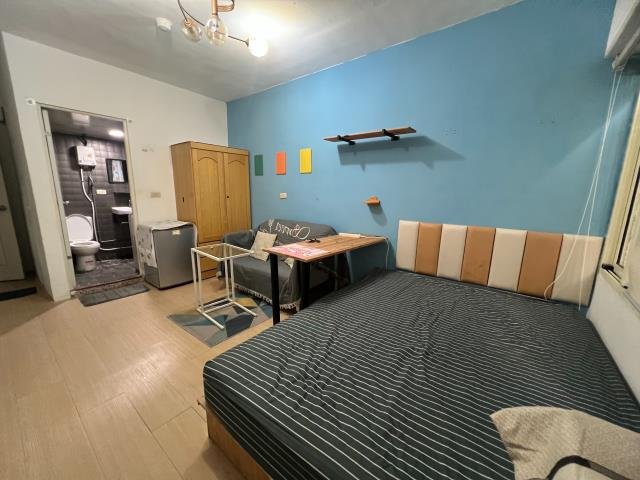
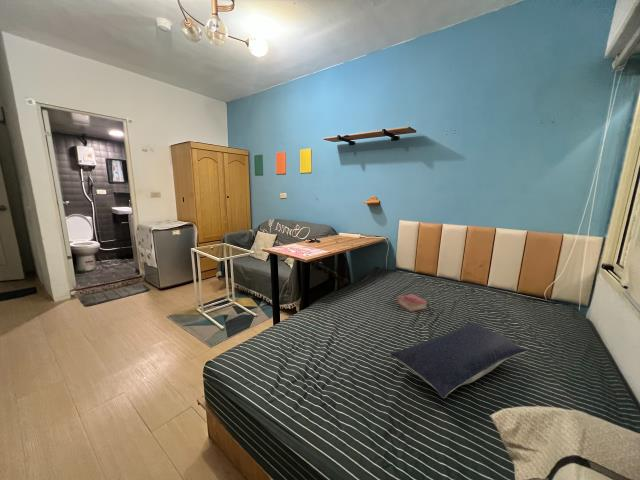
+ pillow [389,321,529,399]
+ book [396,293,429,313]
